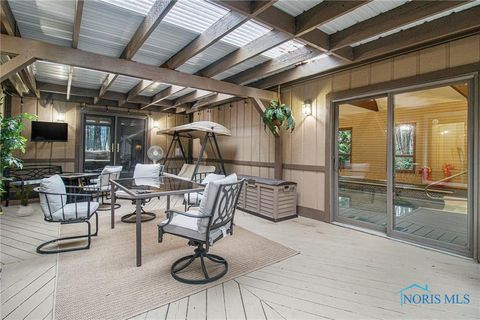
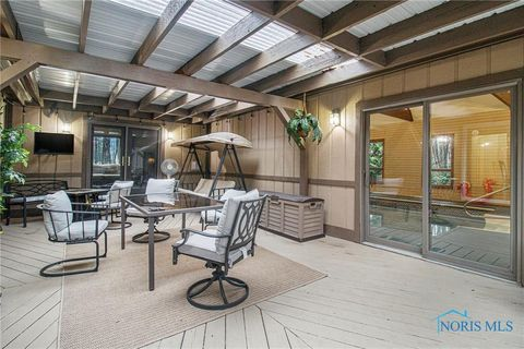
- house plant [9,179,37,217]
